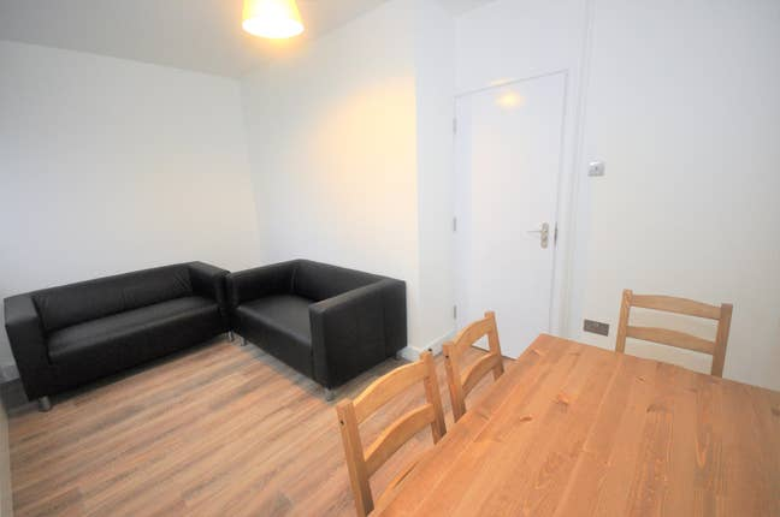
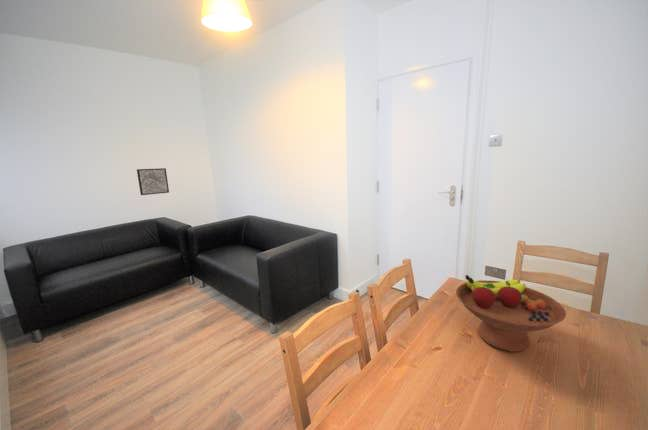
+ fruit bowl [455,274,567,353]
+ wall art [136,167,170,196]
